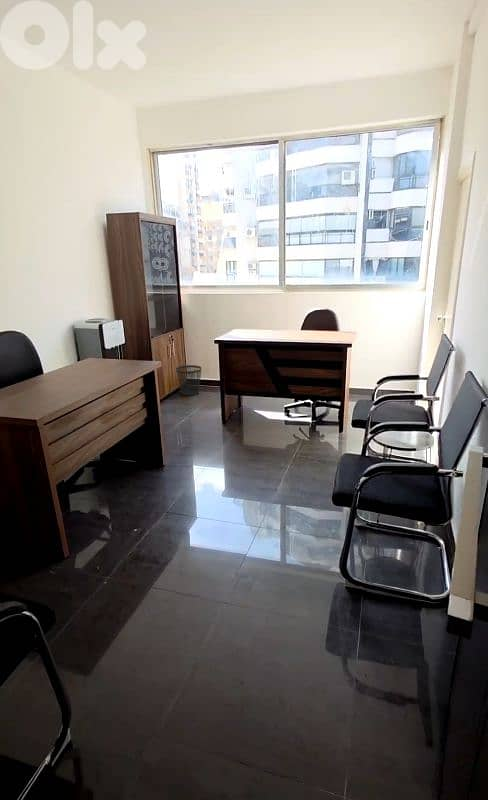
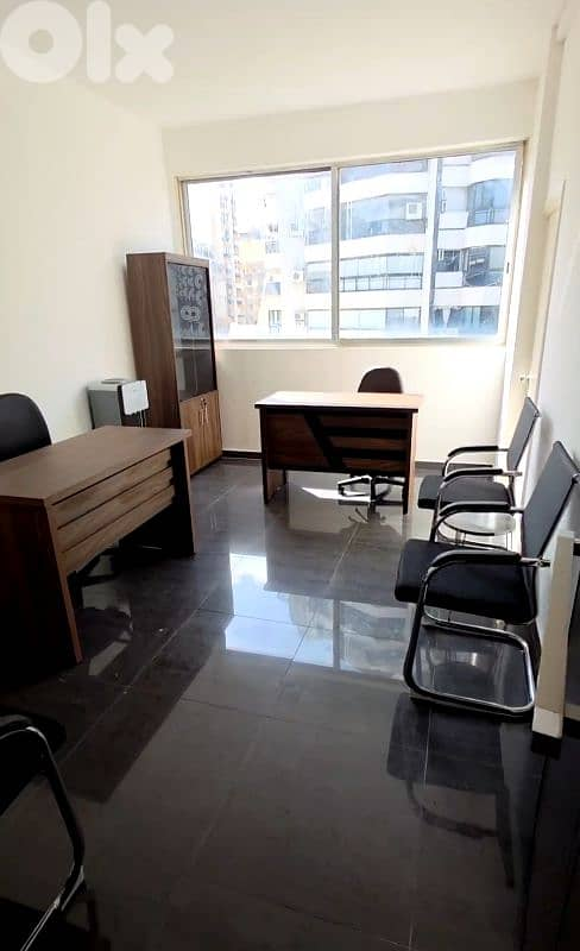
- wastebasket [175,364,202,397]
